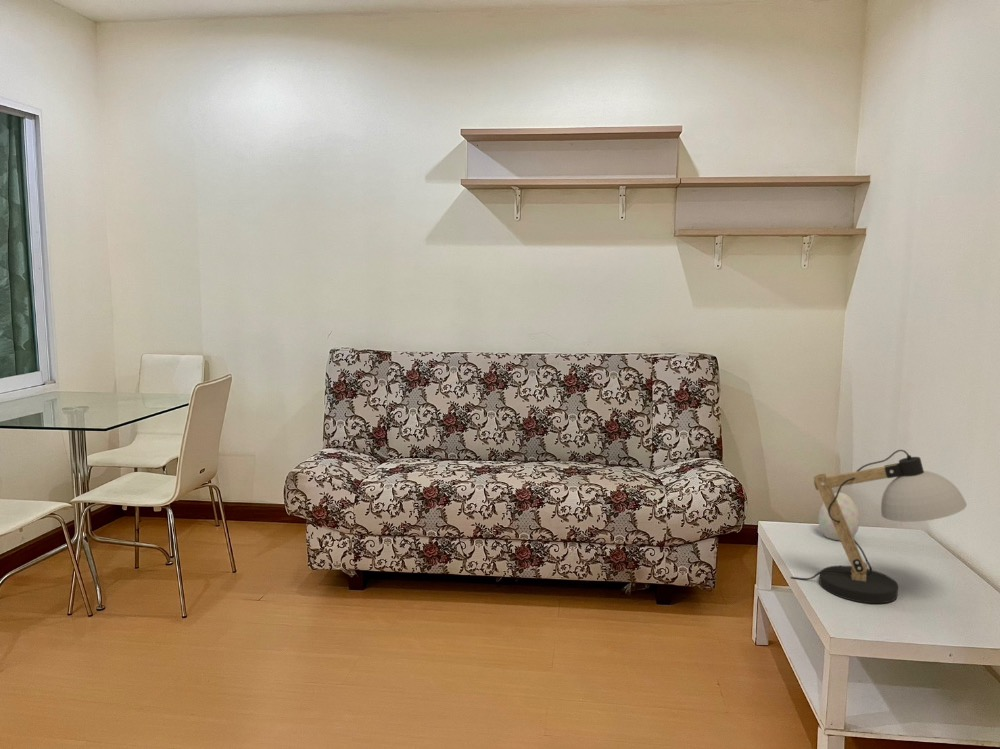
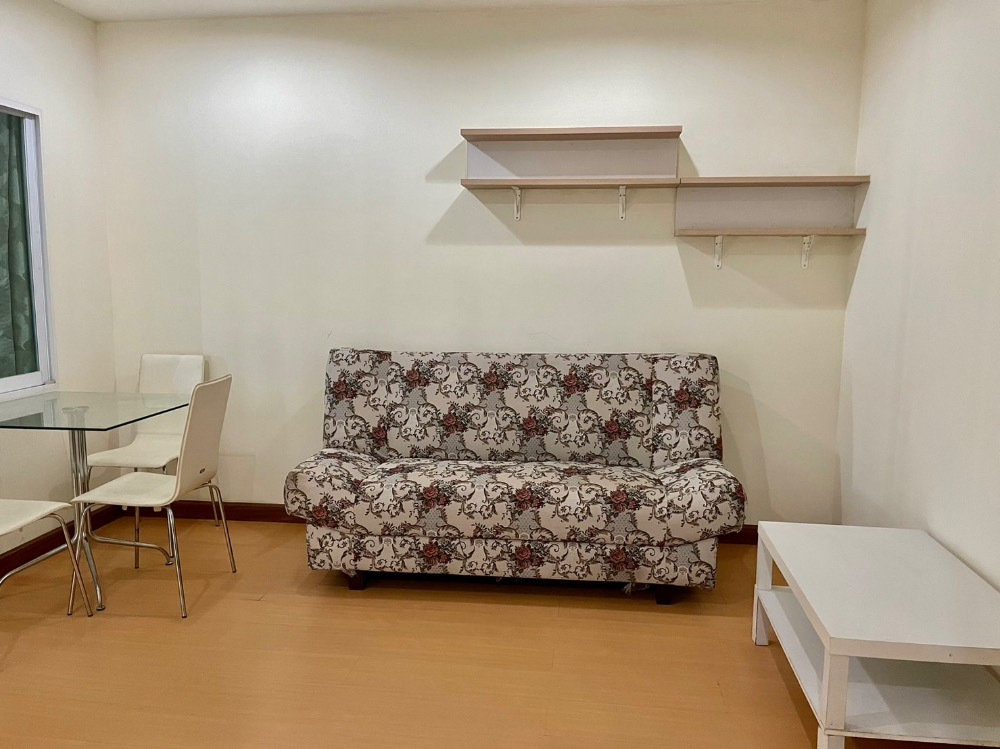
- desk lamp [790,449,968,604]
- decorative egg [818,491,860,542]
